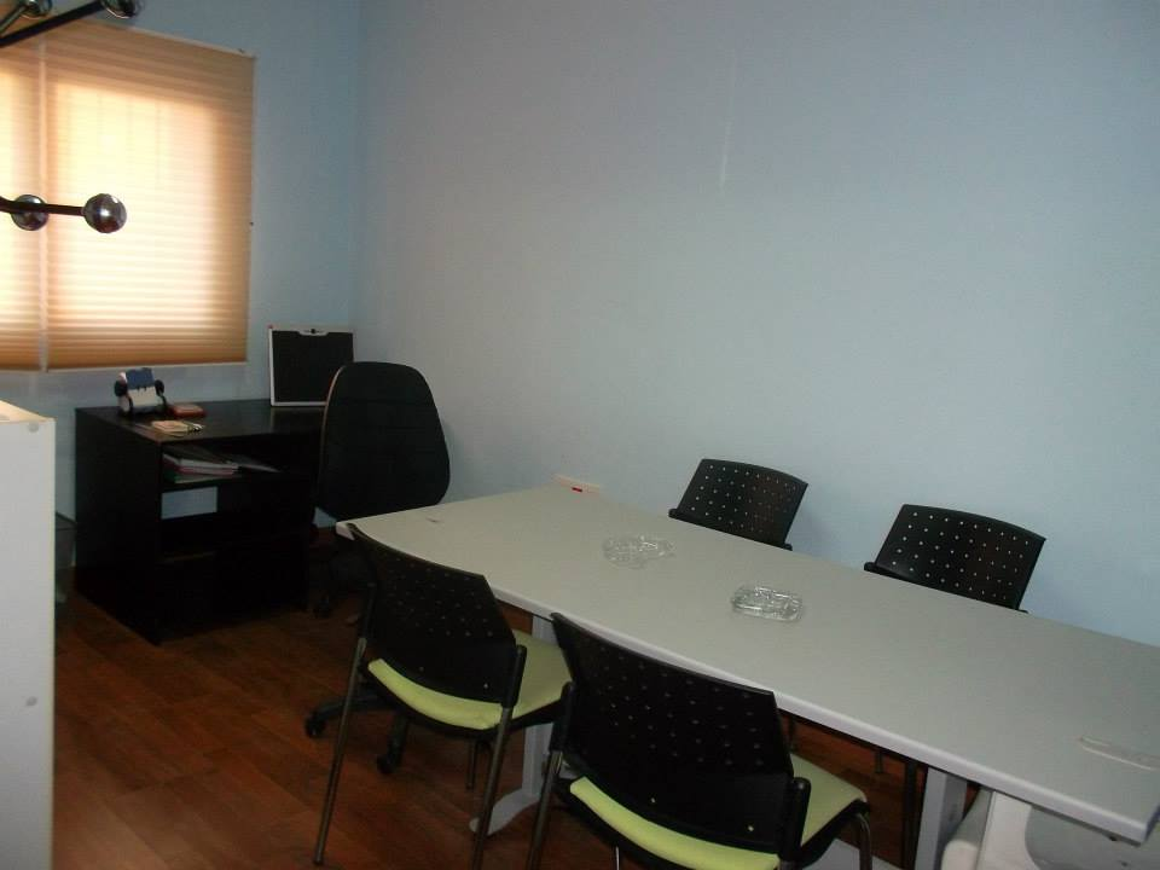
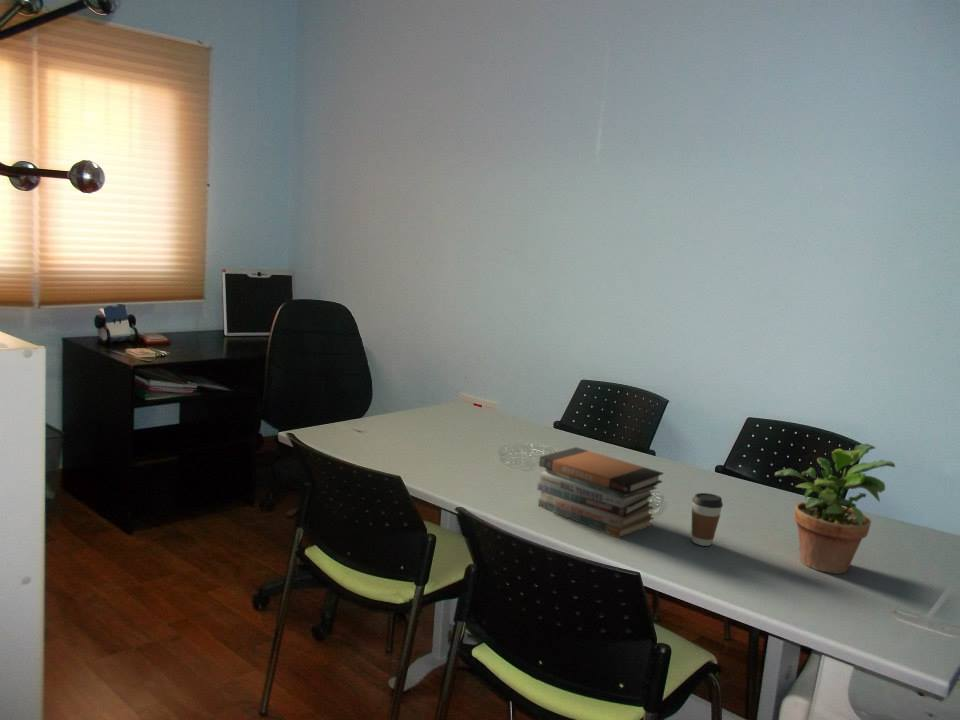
+ potted plant [774,443,896,575]
+ book stack [536,446,664,539]
+ coffee cup [691,492,724,547]
